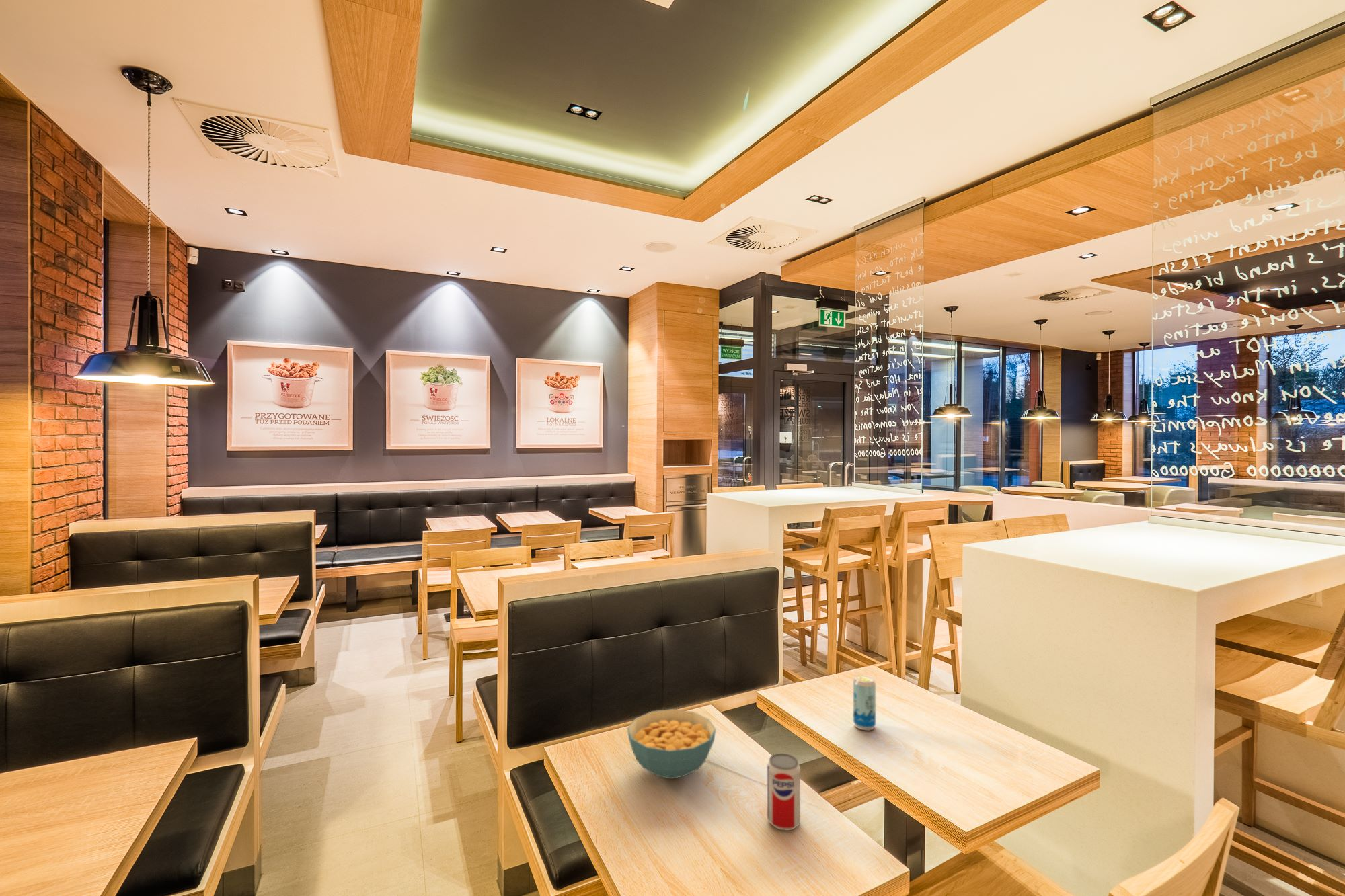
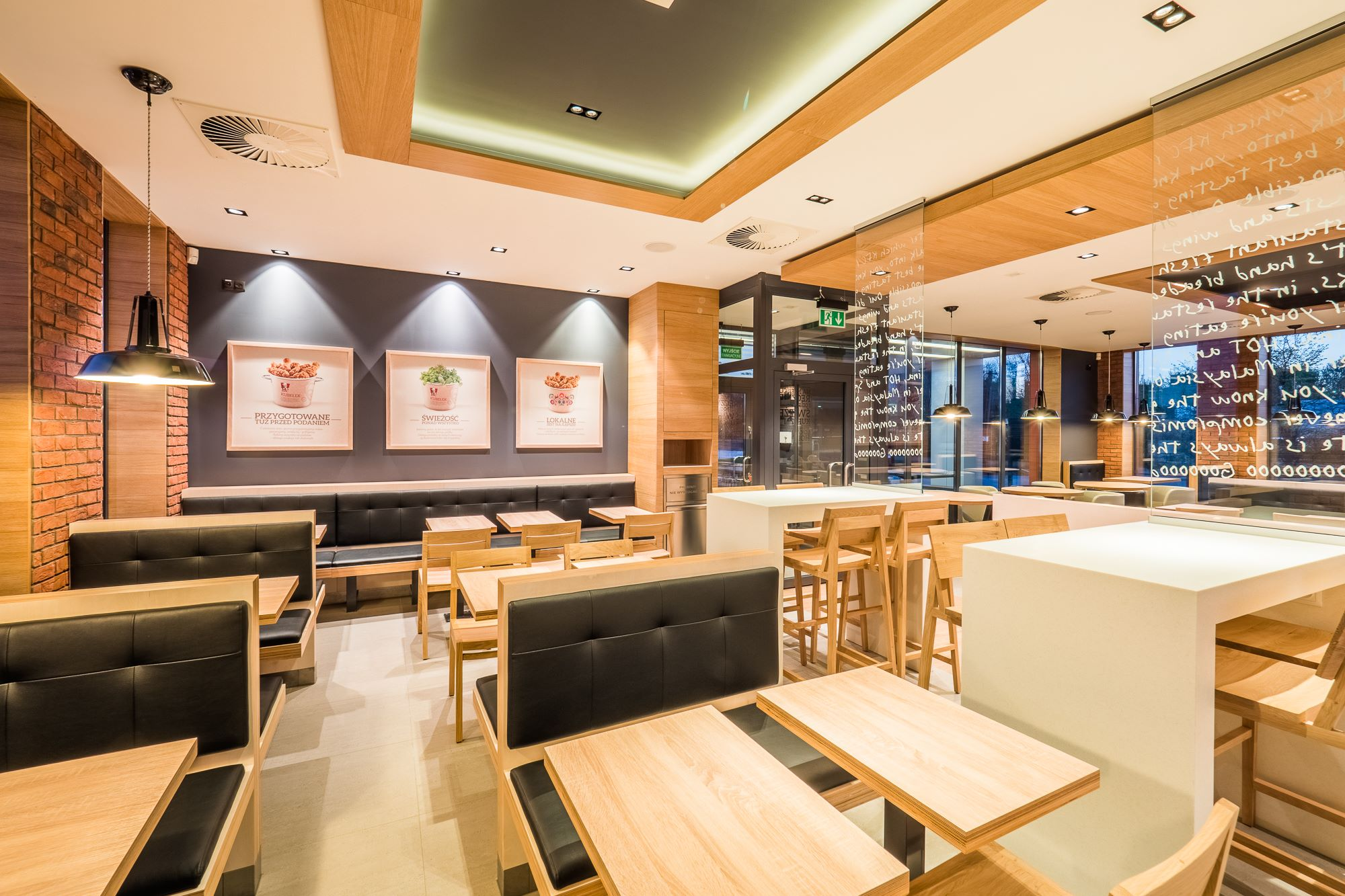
- cereal bowl [627,708,716,780]
- beverage can [853,675,876,731]
- pop [767,752,801,831]
